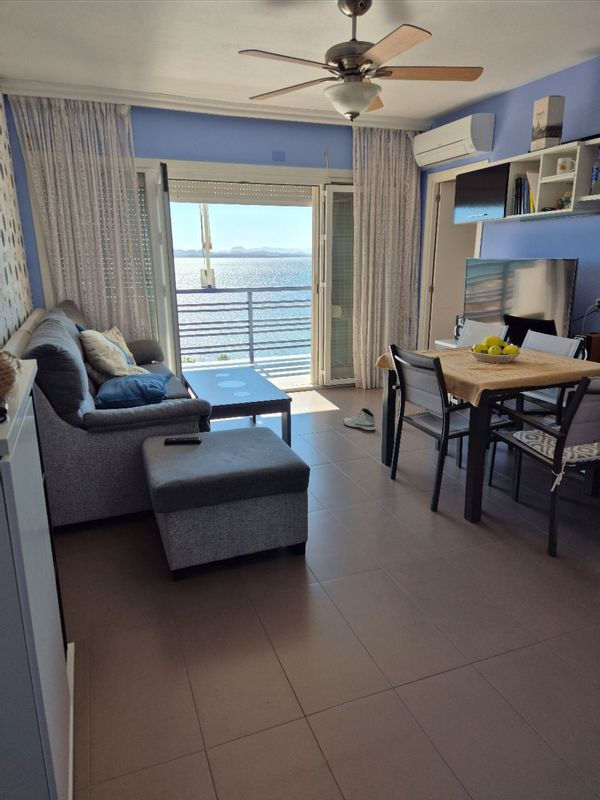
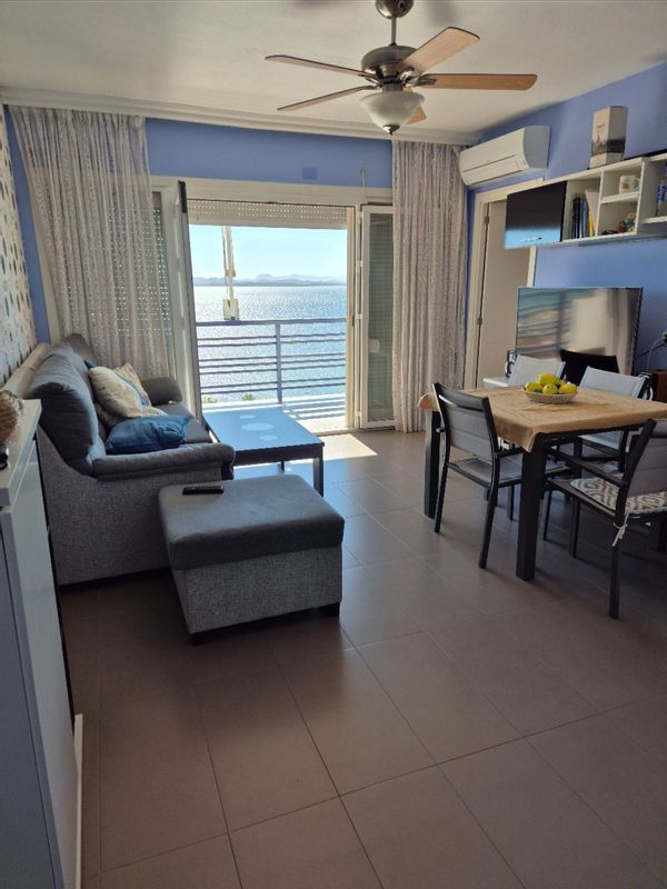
- sneaker [342,407,377,432]
